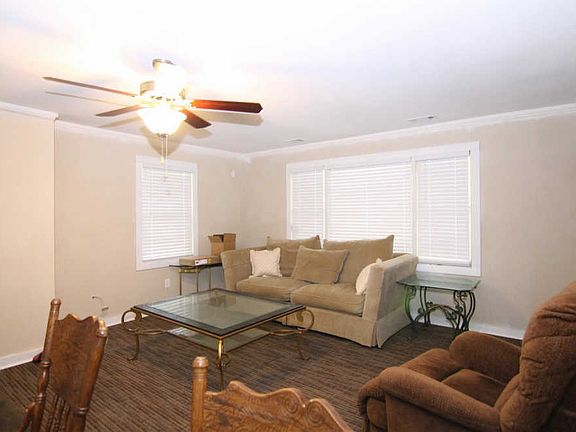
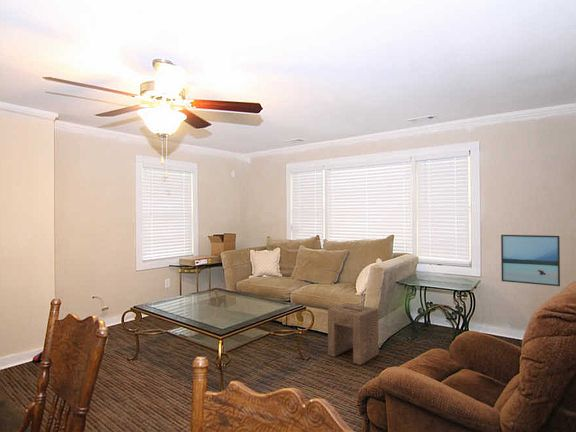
+ stool [327,302,380,366]
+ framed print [500,234,561,287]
